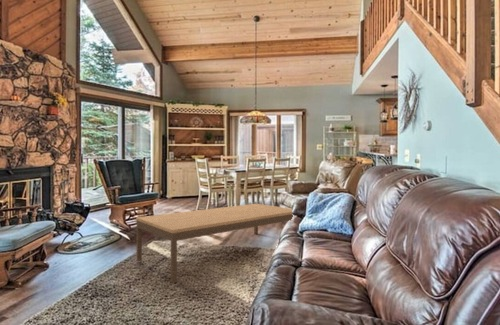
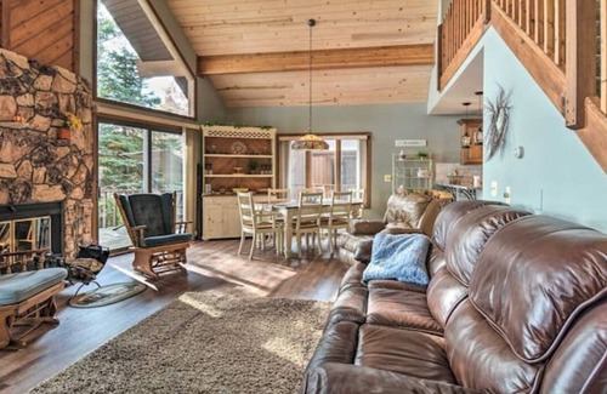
- coffee table [135,203,294,284]
